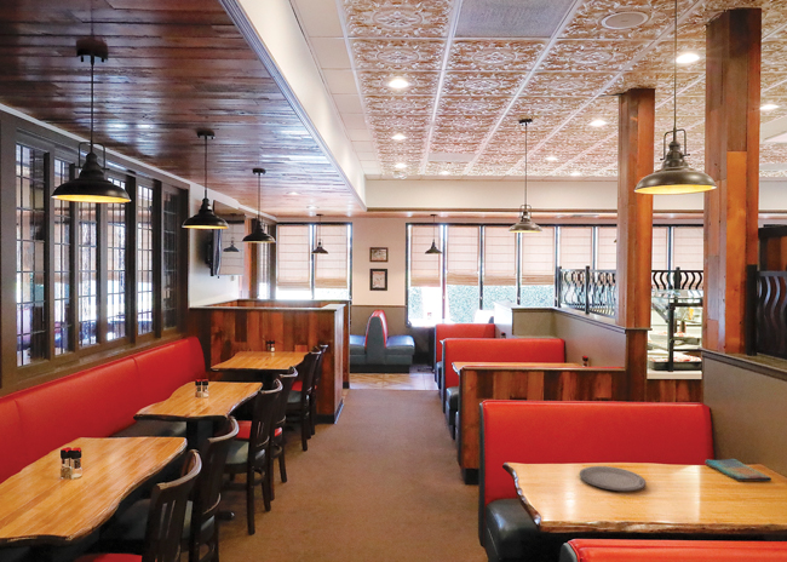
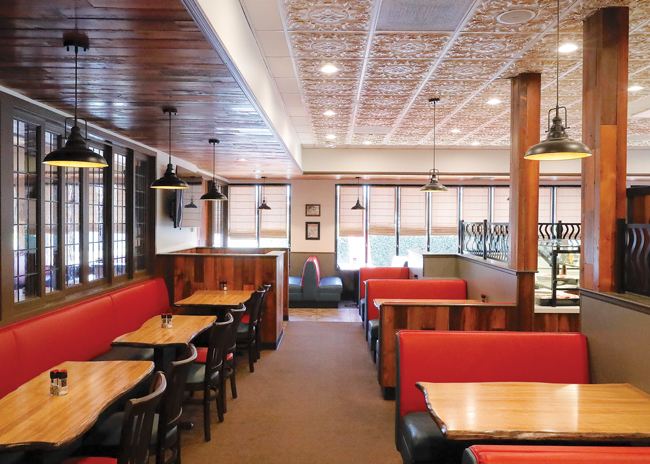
- dish towel [703,458,772,482]
- plate [579,465,647,492]
